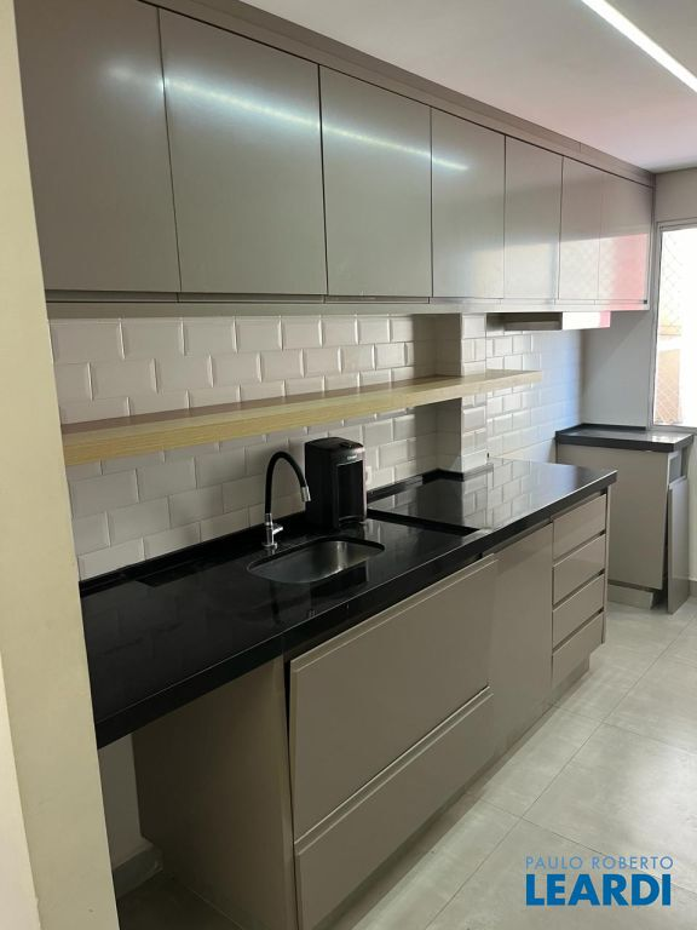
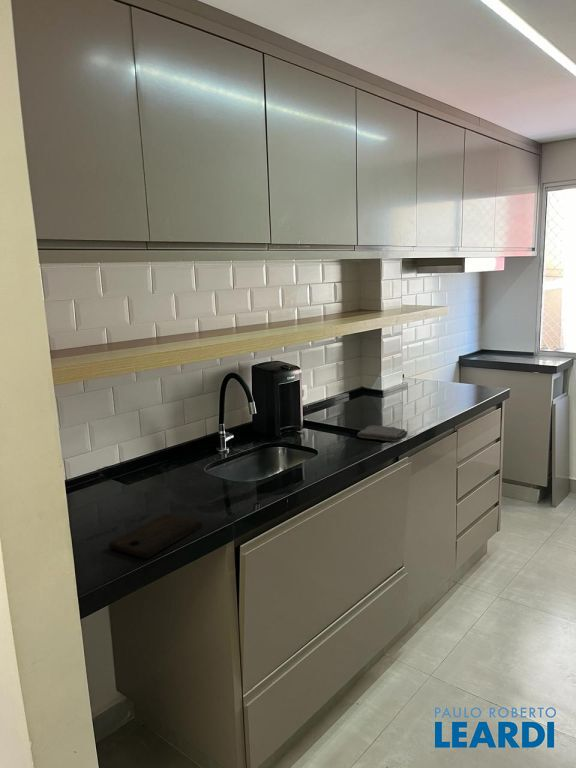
+ cutting board [108,513,203,559]
+ washcloth [356,424,408,443]
